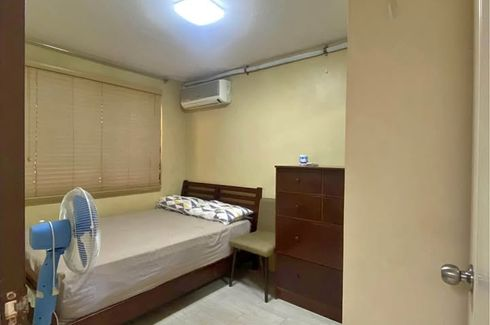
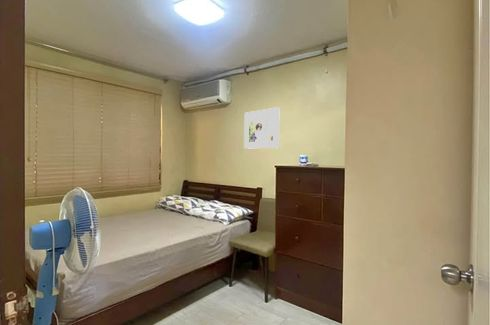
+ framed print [243,106,280,150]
